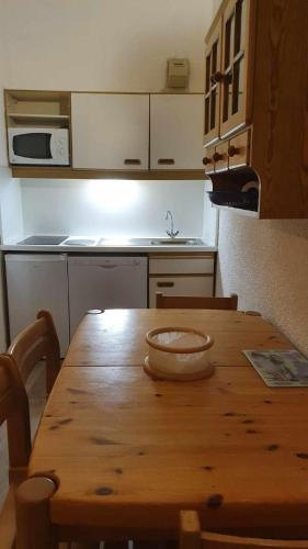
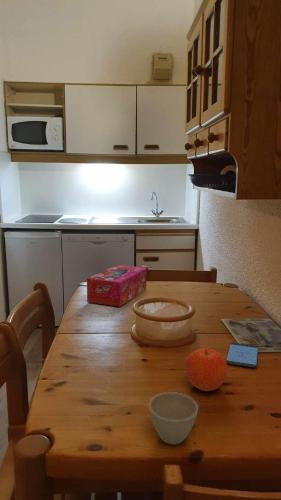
+ tissue box [86,264,148,307]
+ fruit [185,347,228,392]
+ flower pot [148,391,199,445]
+ smartphone [225,342,259,369]
